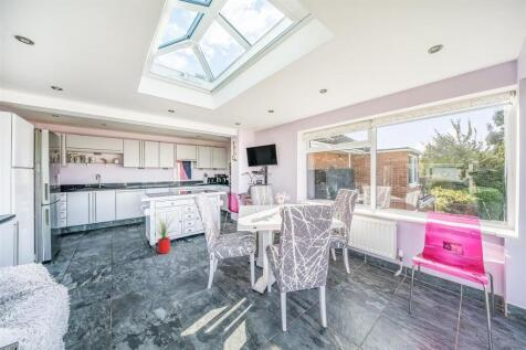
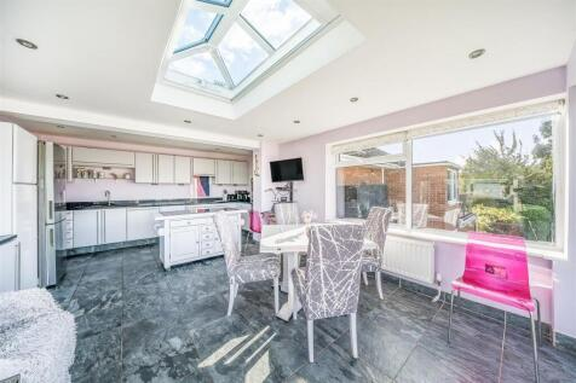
- house plant [147,211,178,255]
